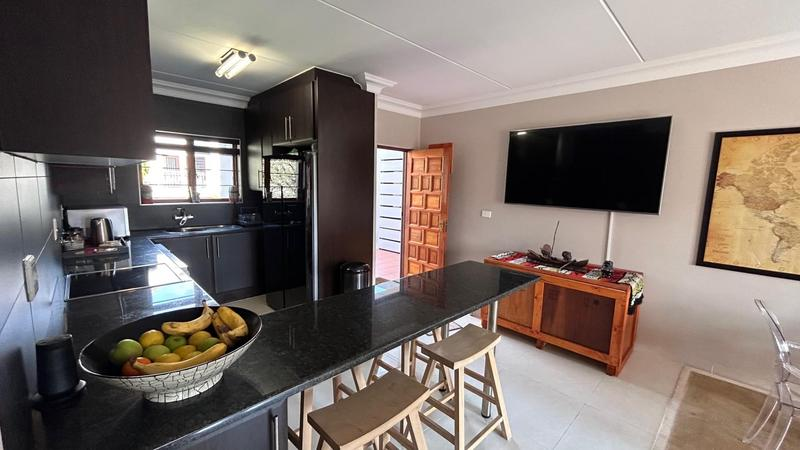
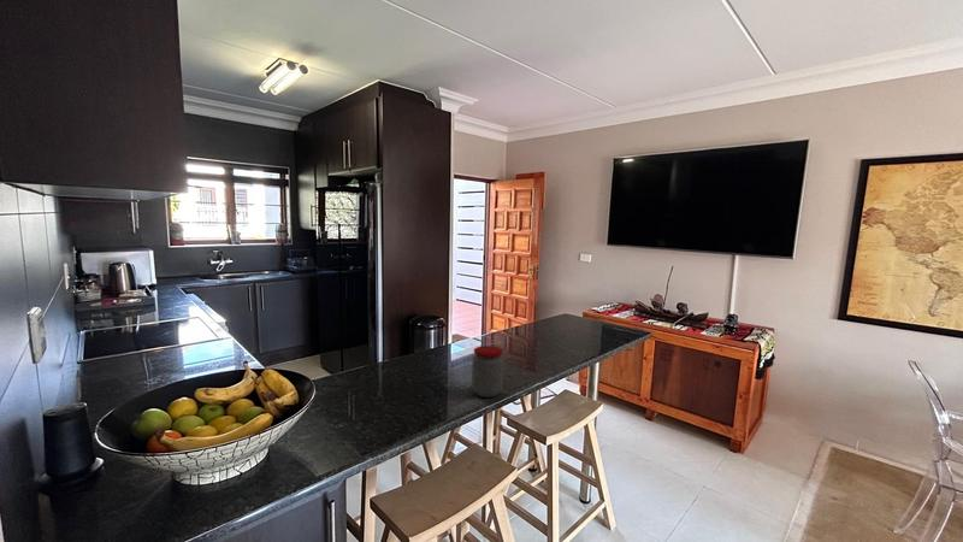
+ jar [471,344,504,399]
